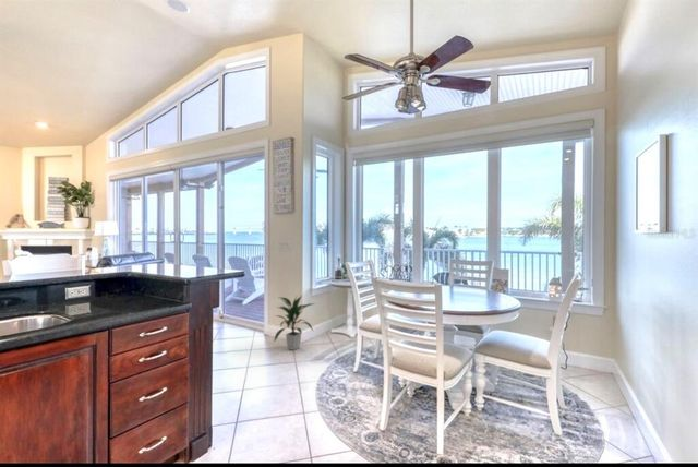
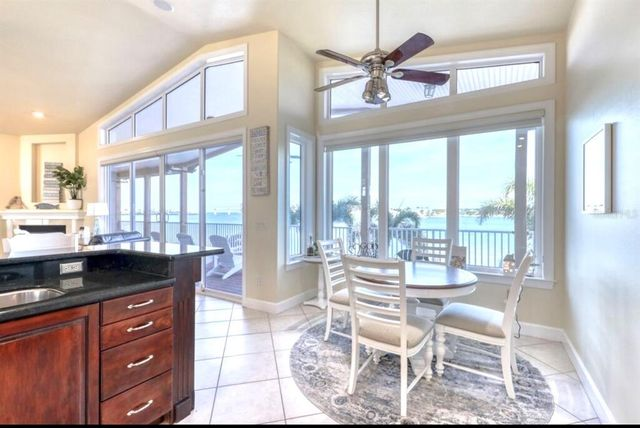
- indoor plant [273,295,316,351]
